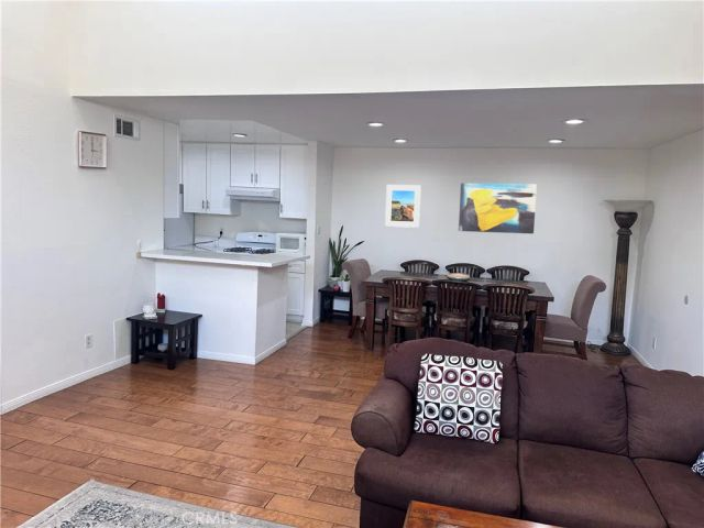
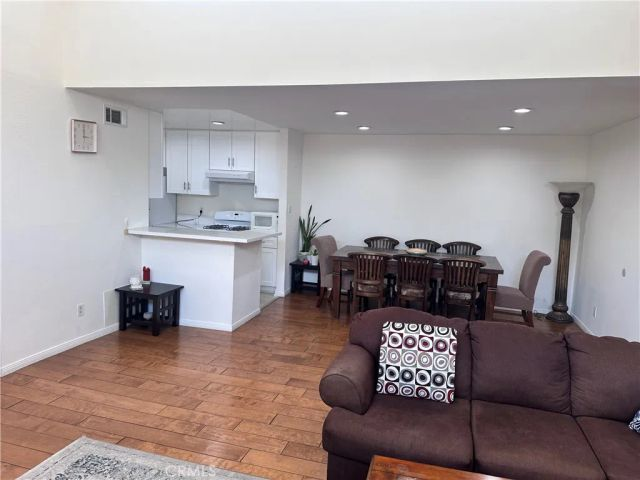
- wall art [458,183,538,235]
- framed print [384,184,422,229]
